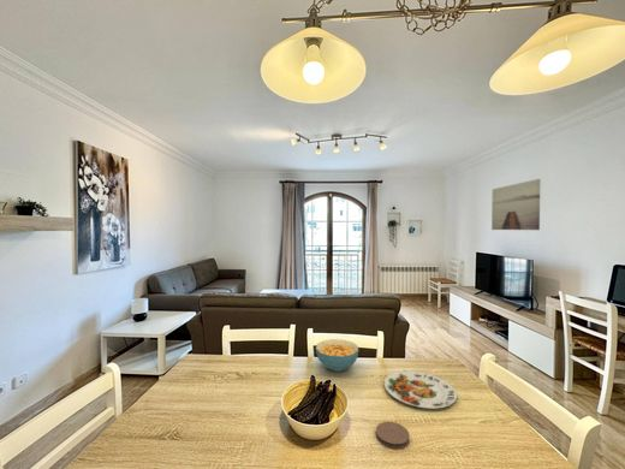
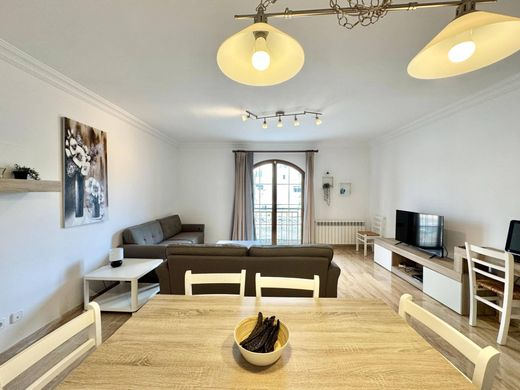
- wall art [490,178,542,231]
- coaster [375,421,411,450]
- cereal bowl [315,338,359,373]
- plate [383,370,458,410]
